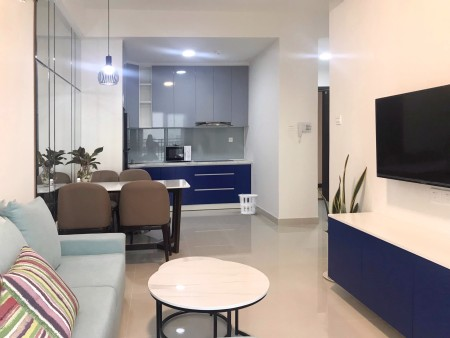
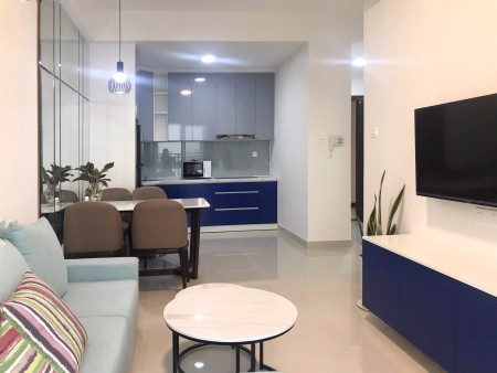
- waste basket [238,193,259,215]
